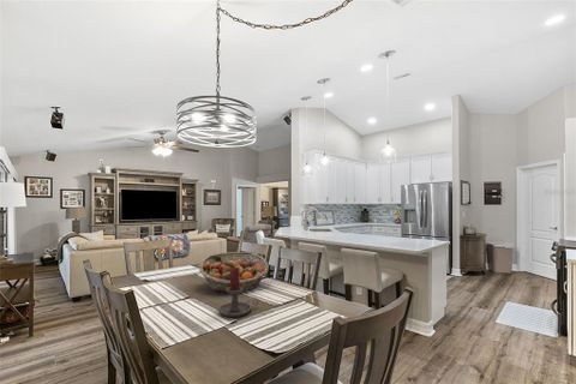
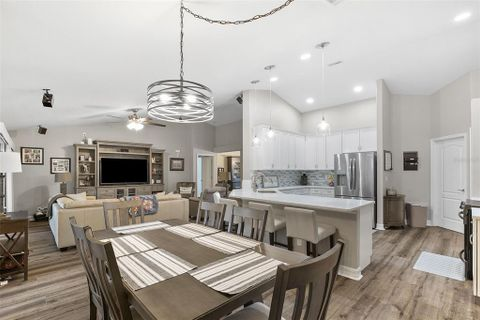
- candle holder [217,268,259,318]
- fruit basket [198,251,270,293]
